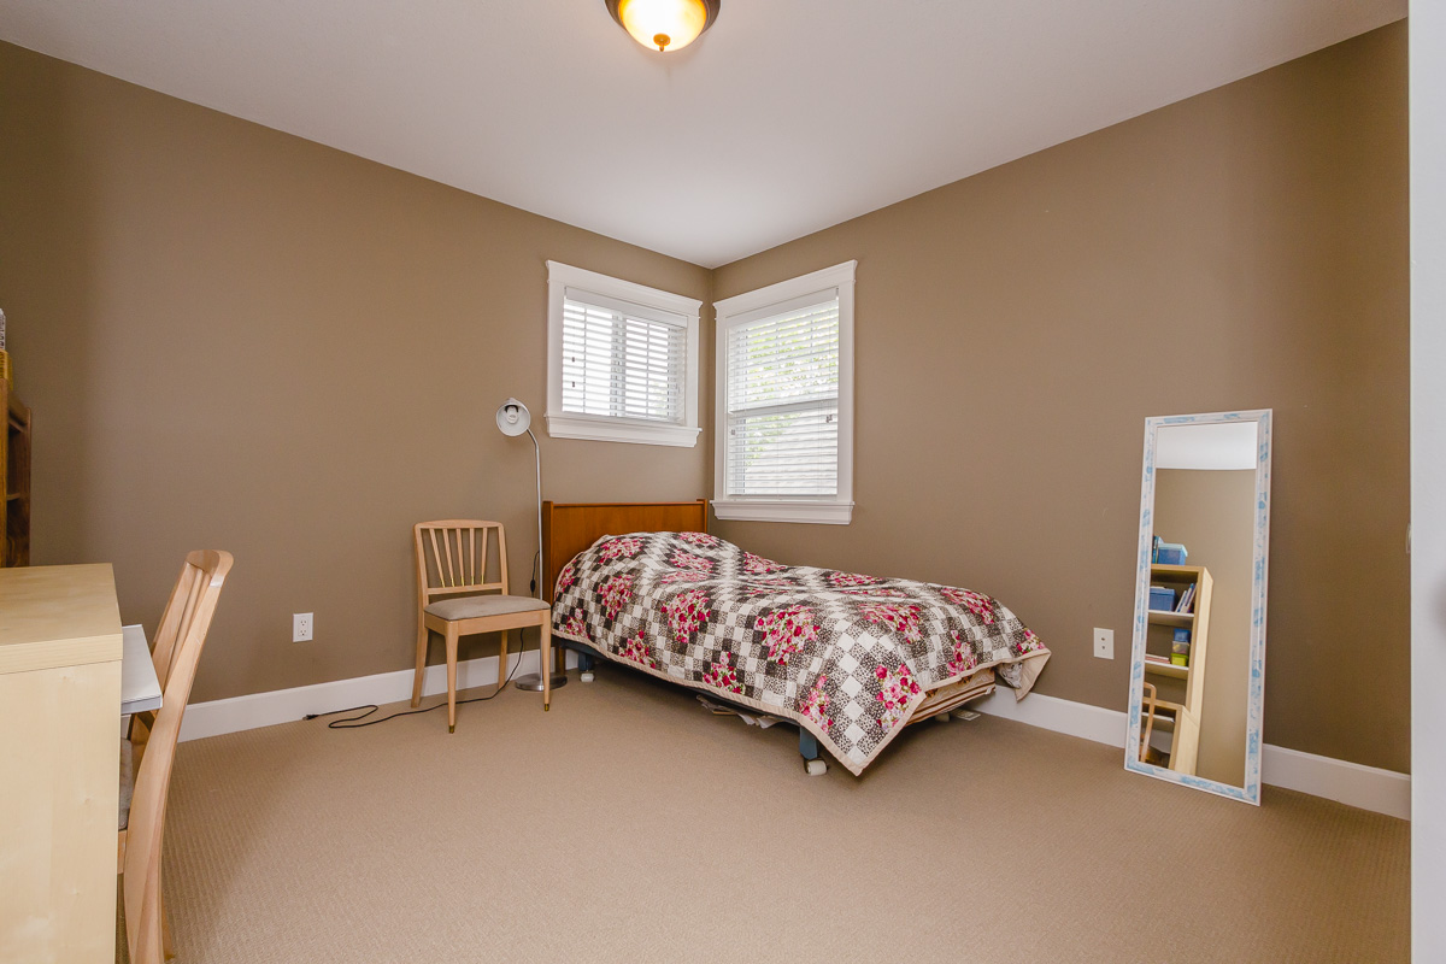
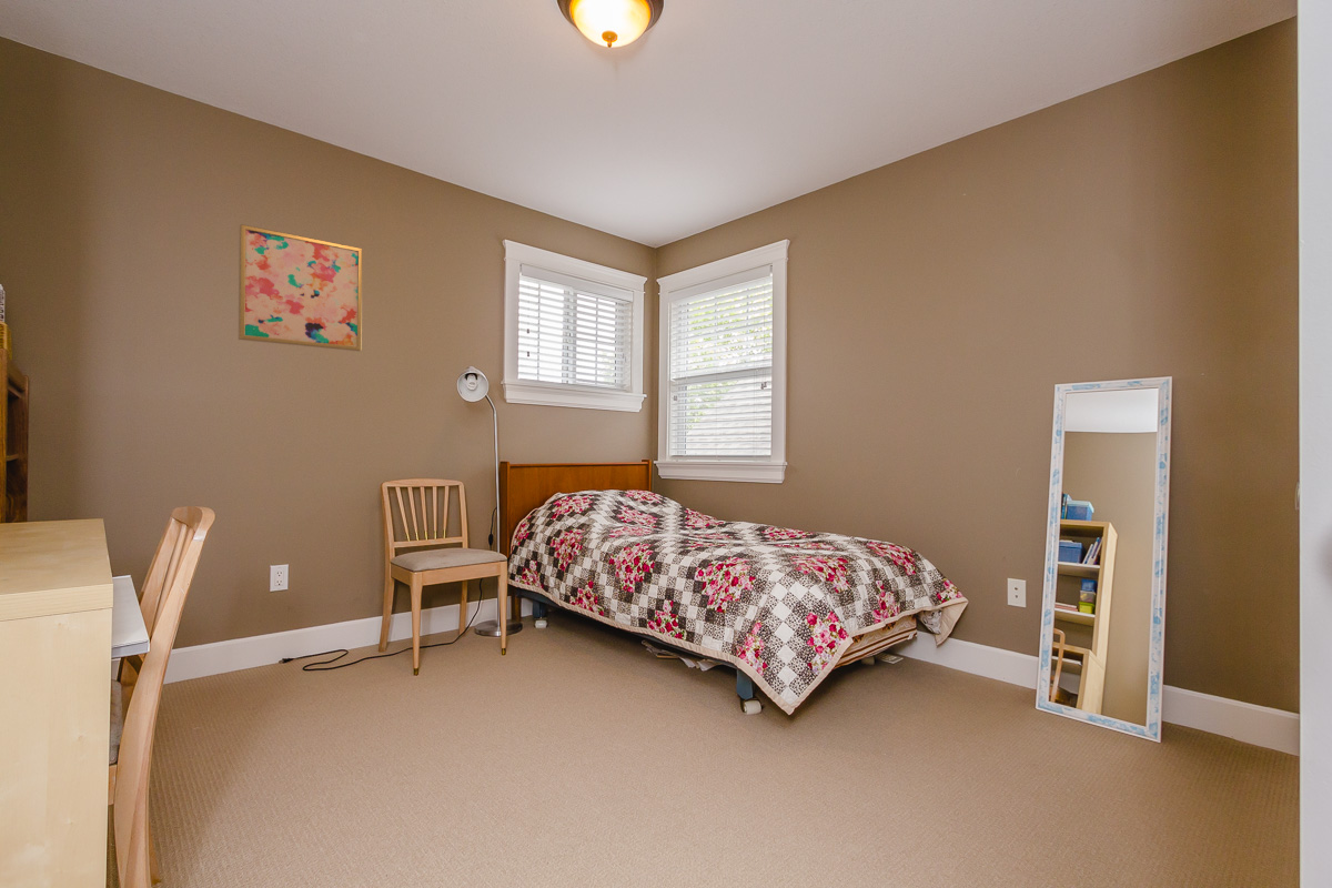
+ wall art [238,223,363,353]
